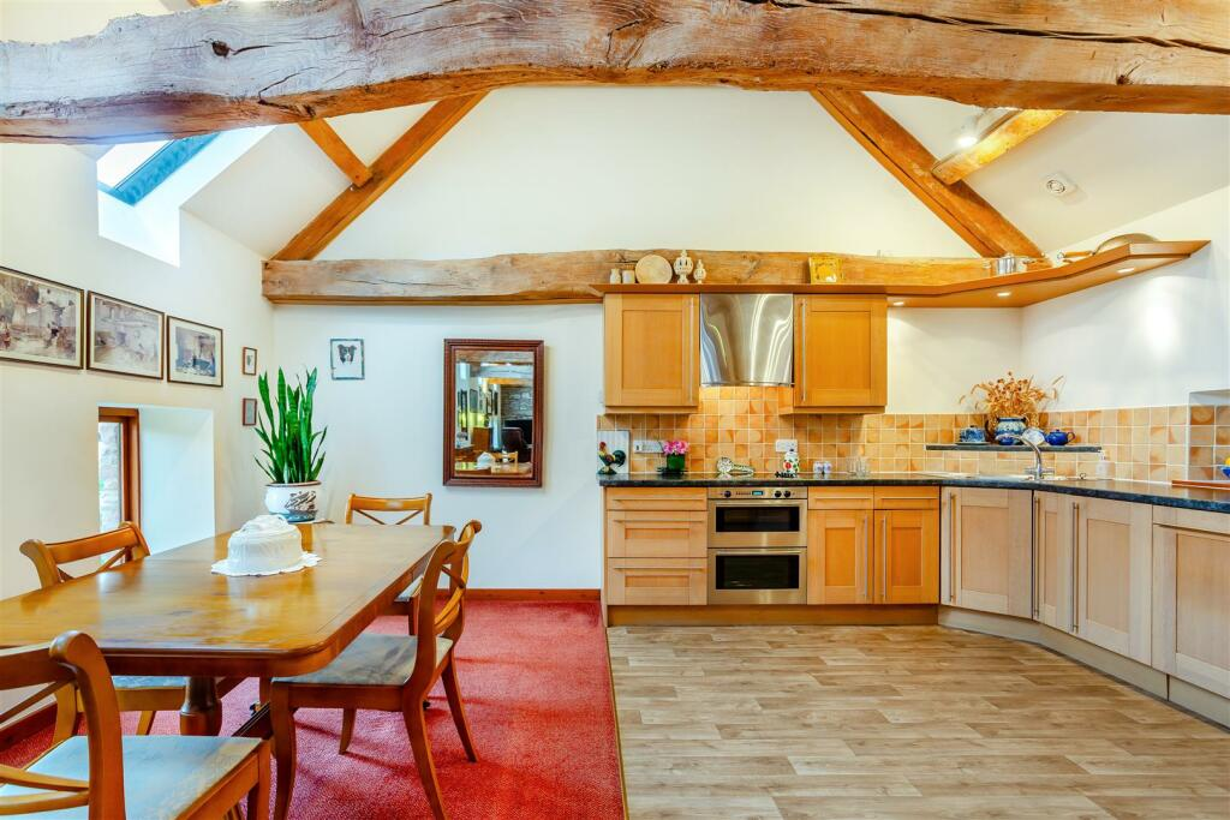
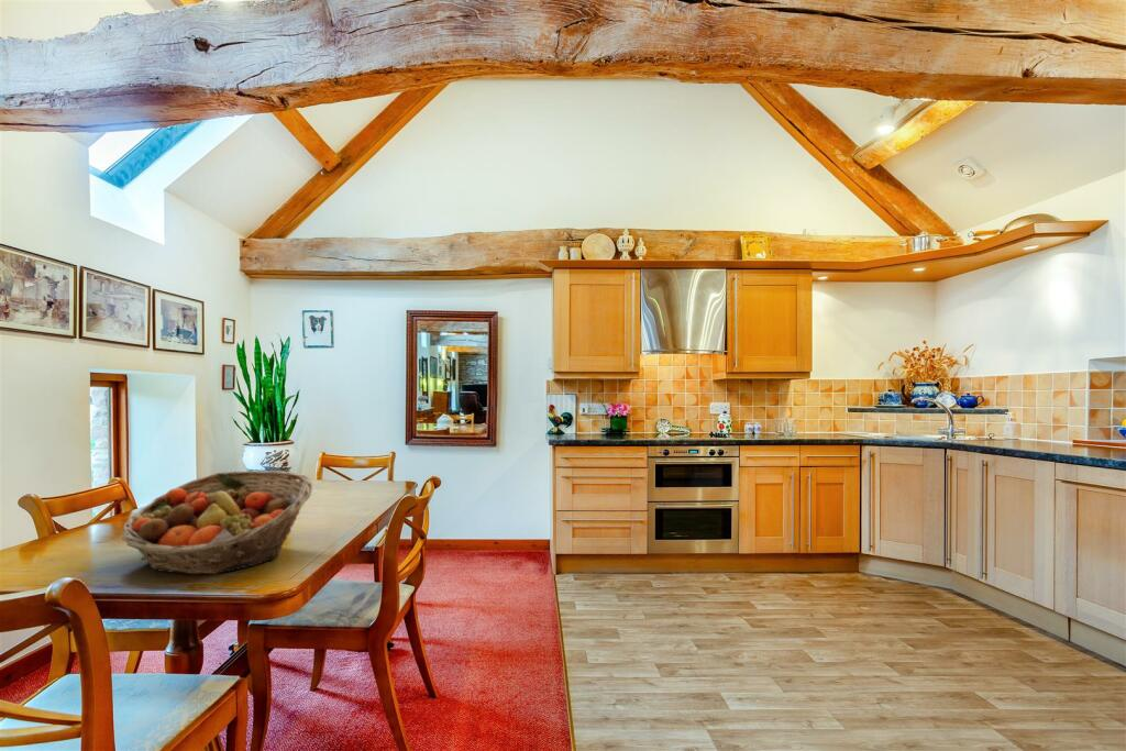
+ fruit basket [122,470,313,575]
